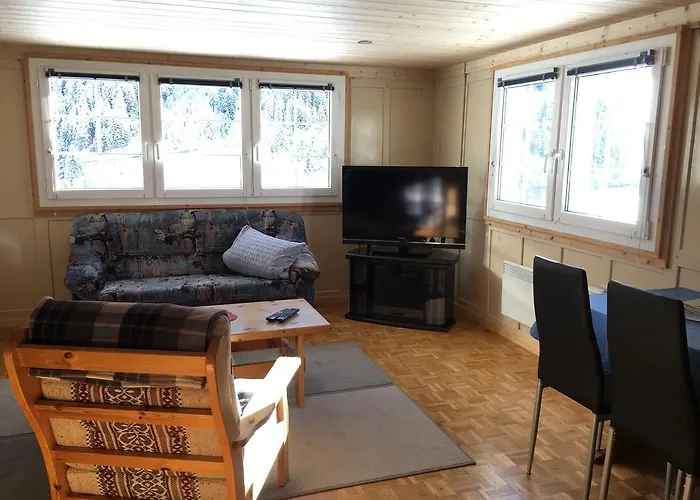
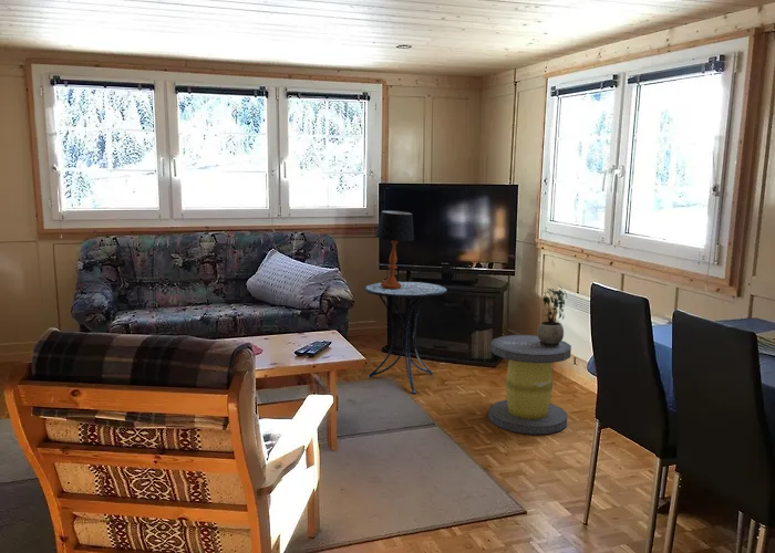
+ potted plant [537,283,568,347]
+ stool [487,334,572,436]
+ side table [364,281,448,395]
+ table lamp [374,209,415,289]
